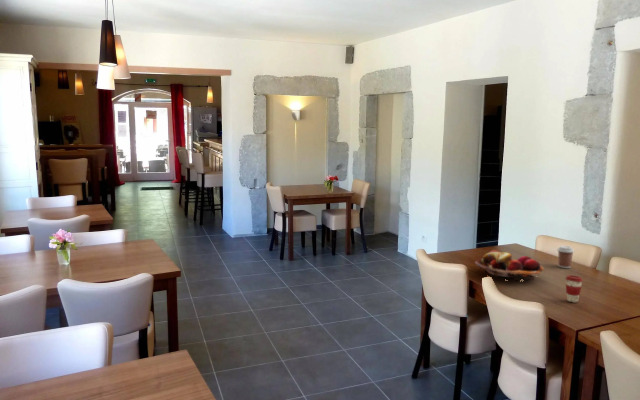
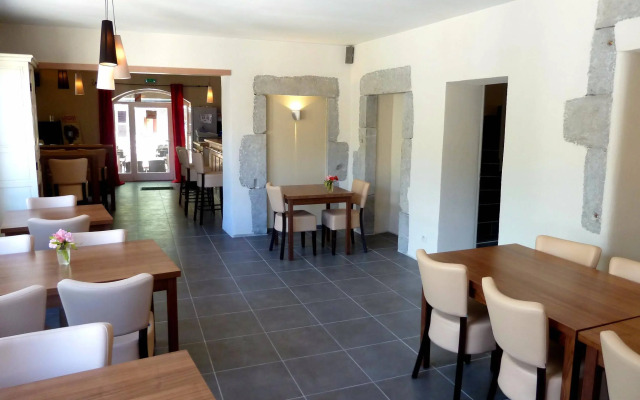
- coffee cup [564,274,584,303]
- coffee cup [556,245,575,269]
- fruit basket [474,249,545,282]
